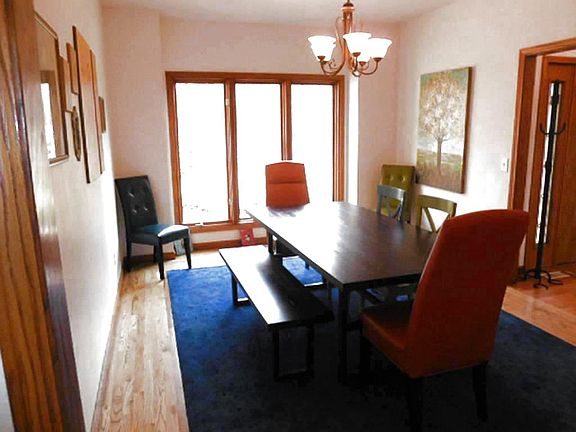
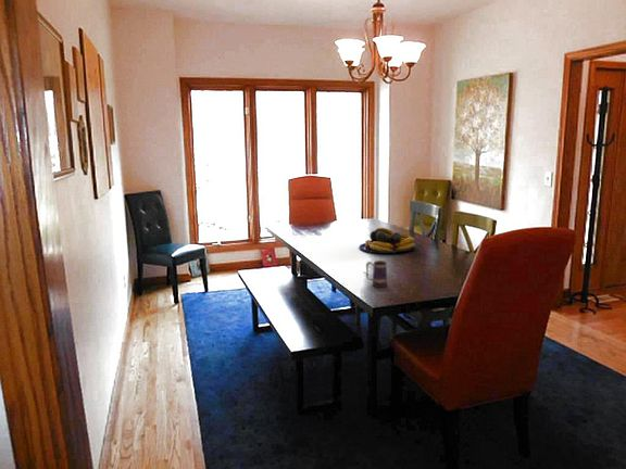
+ mug [365,259,388,289]
+ fruit bowl [358,227,416,254]
